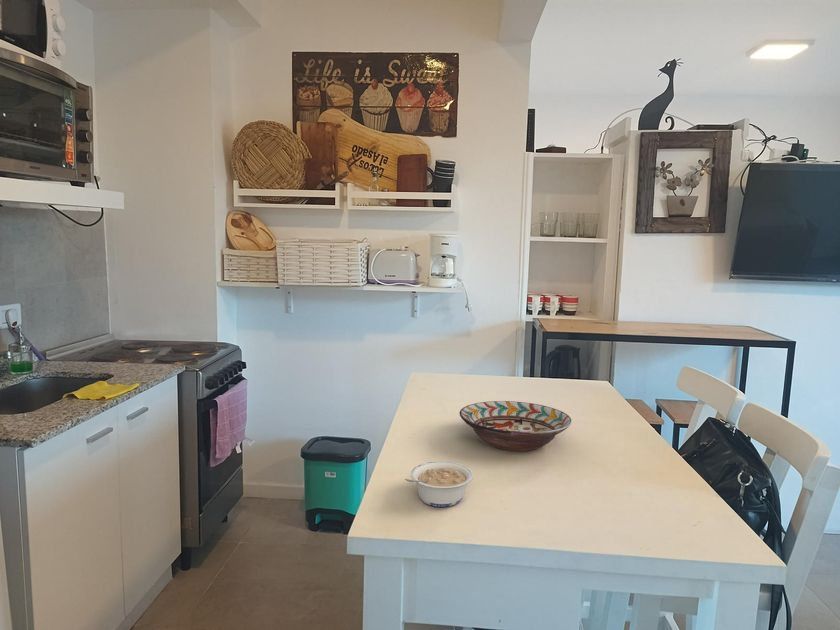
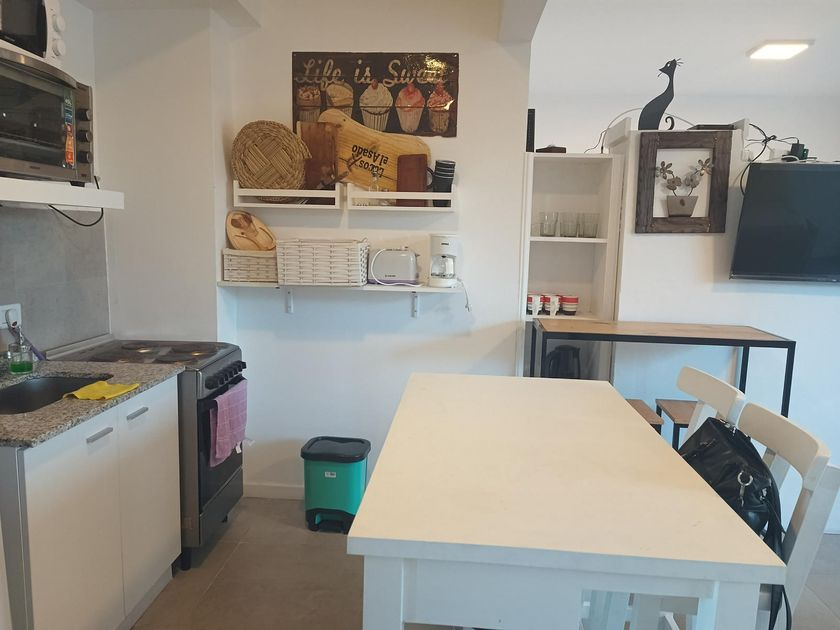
- decorative bowl [459,400,573,452]
- legume [404,460,474,508]
